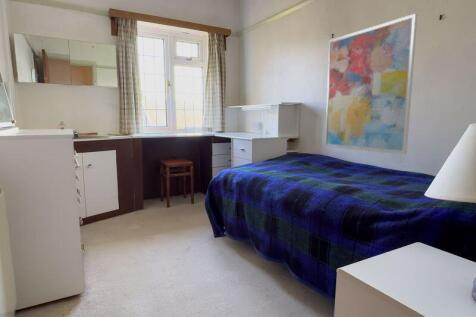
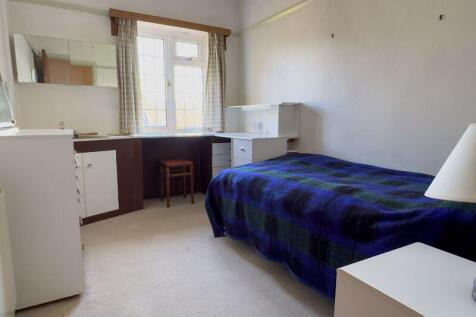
- wall art [324,13,418,156]
